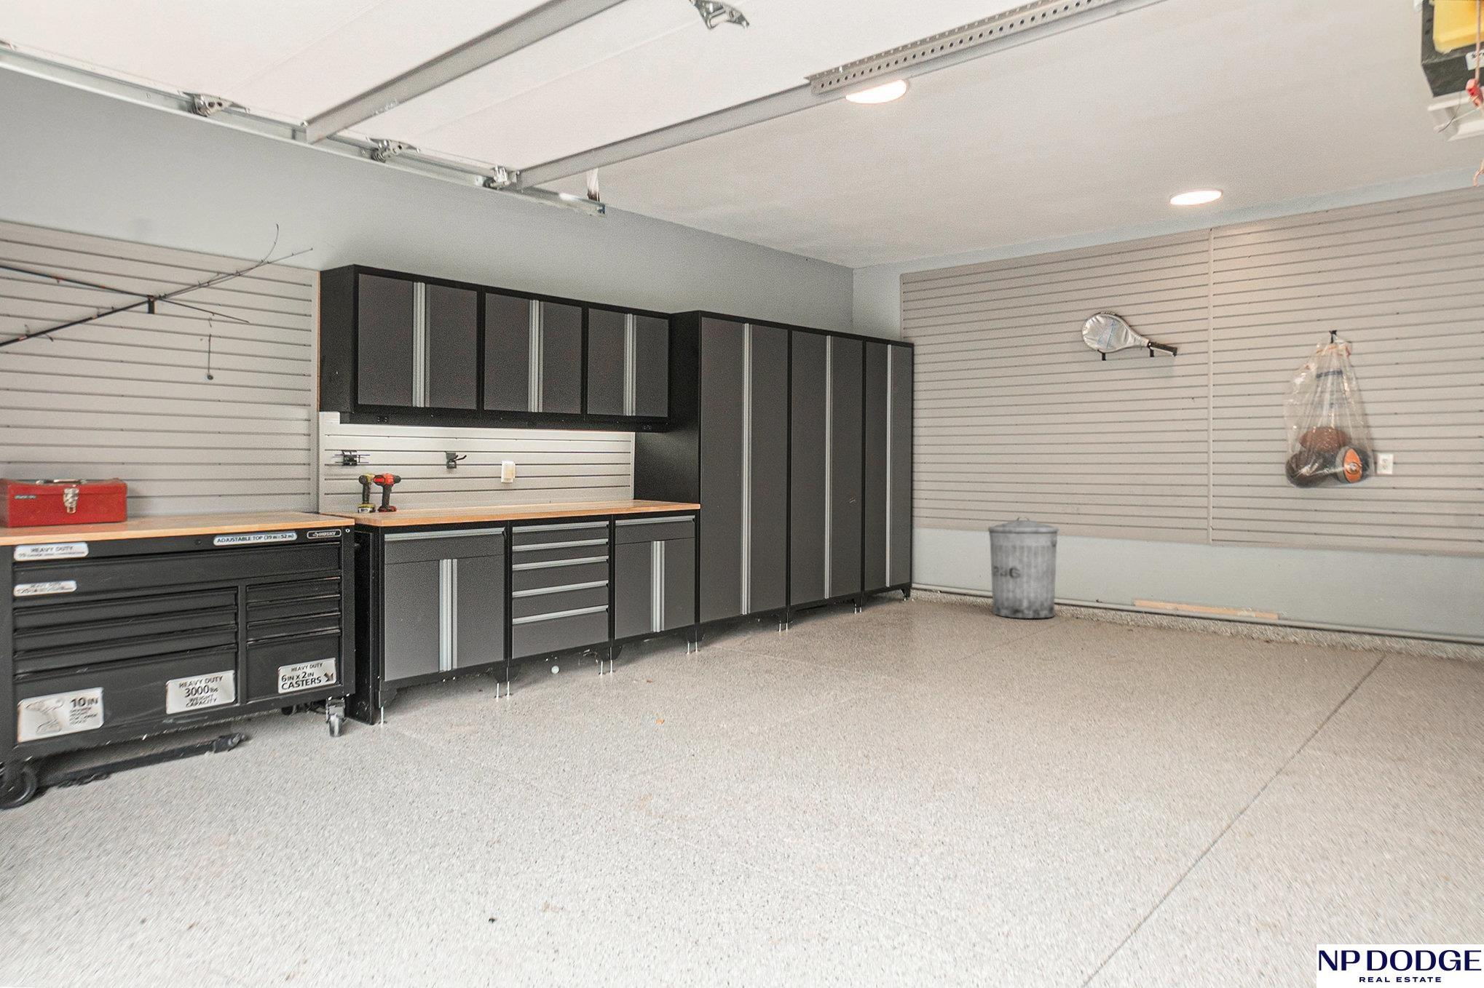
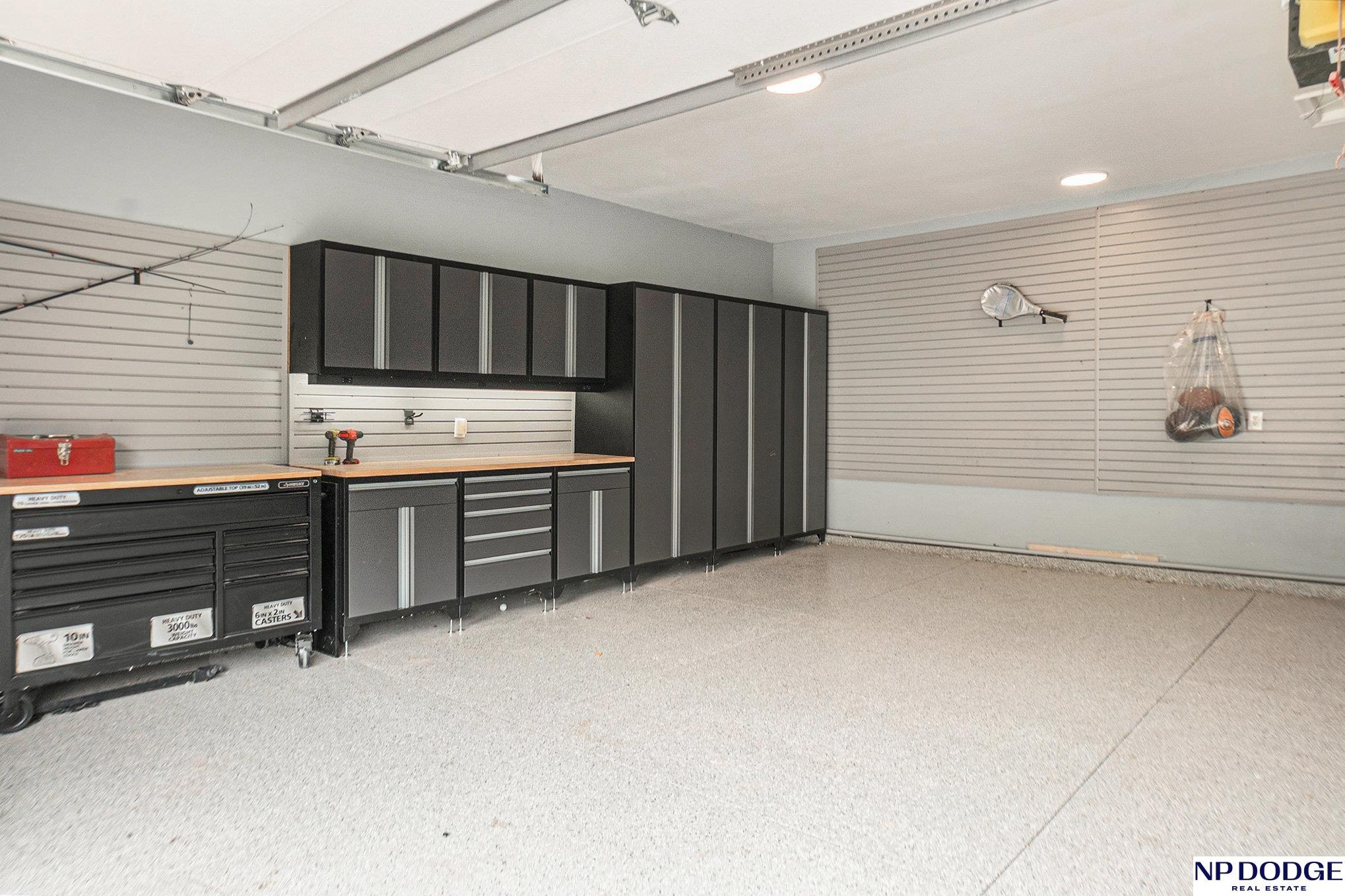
- trash can [986,516,1059,619]
